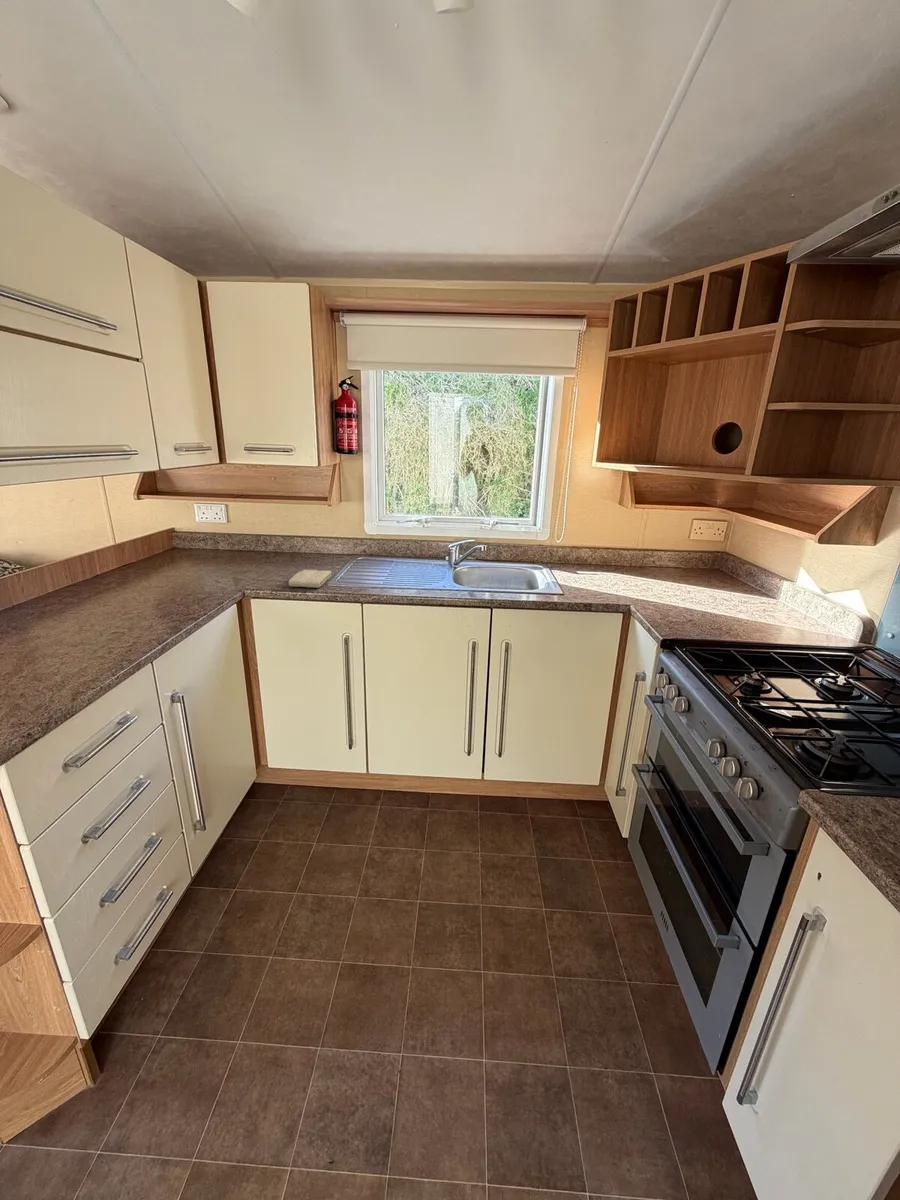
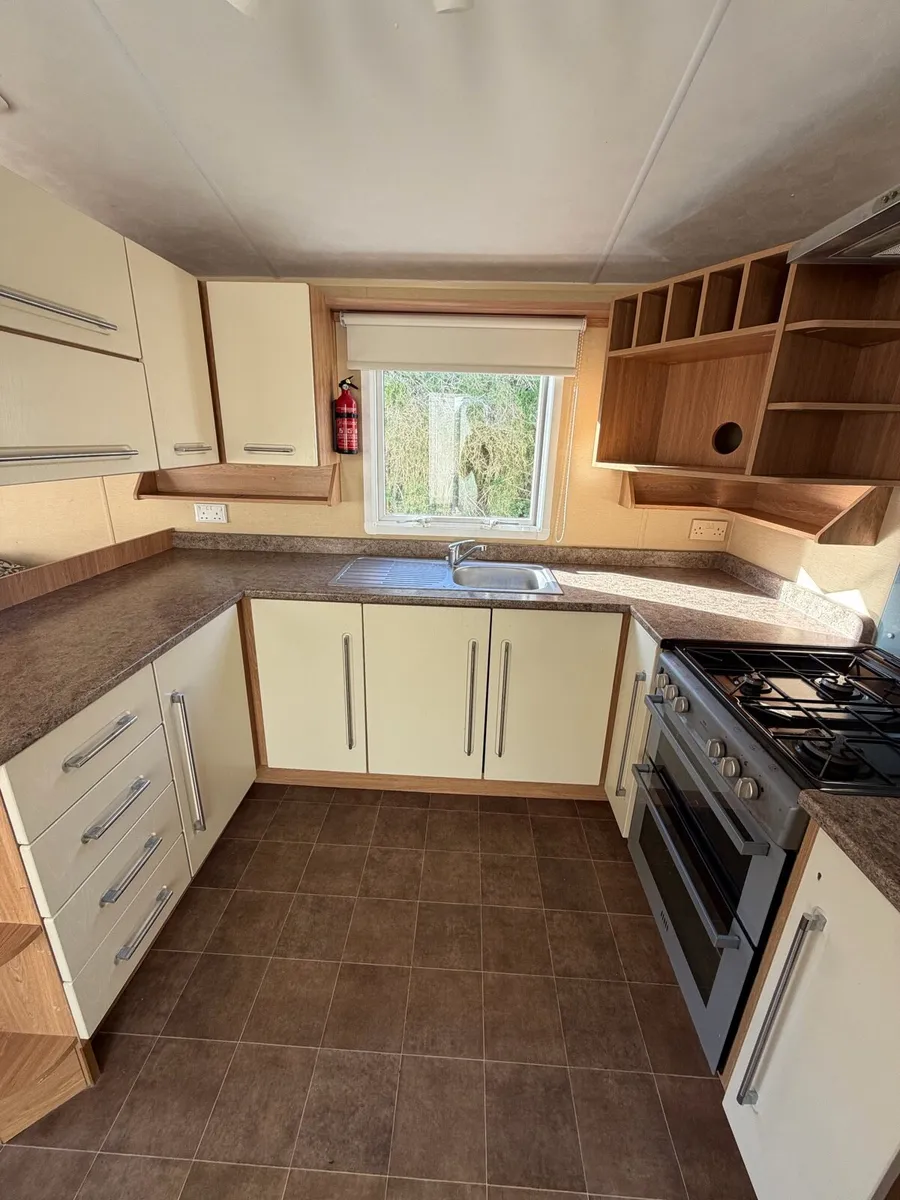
- washcloth [288,569,332,589]
